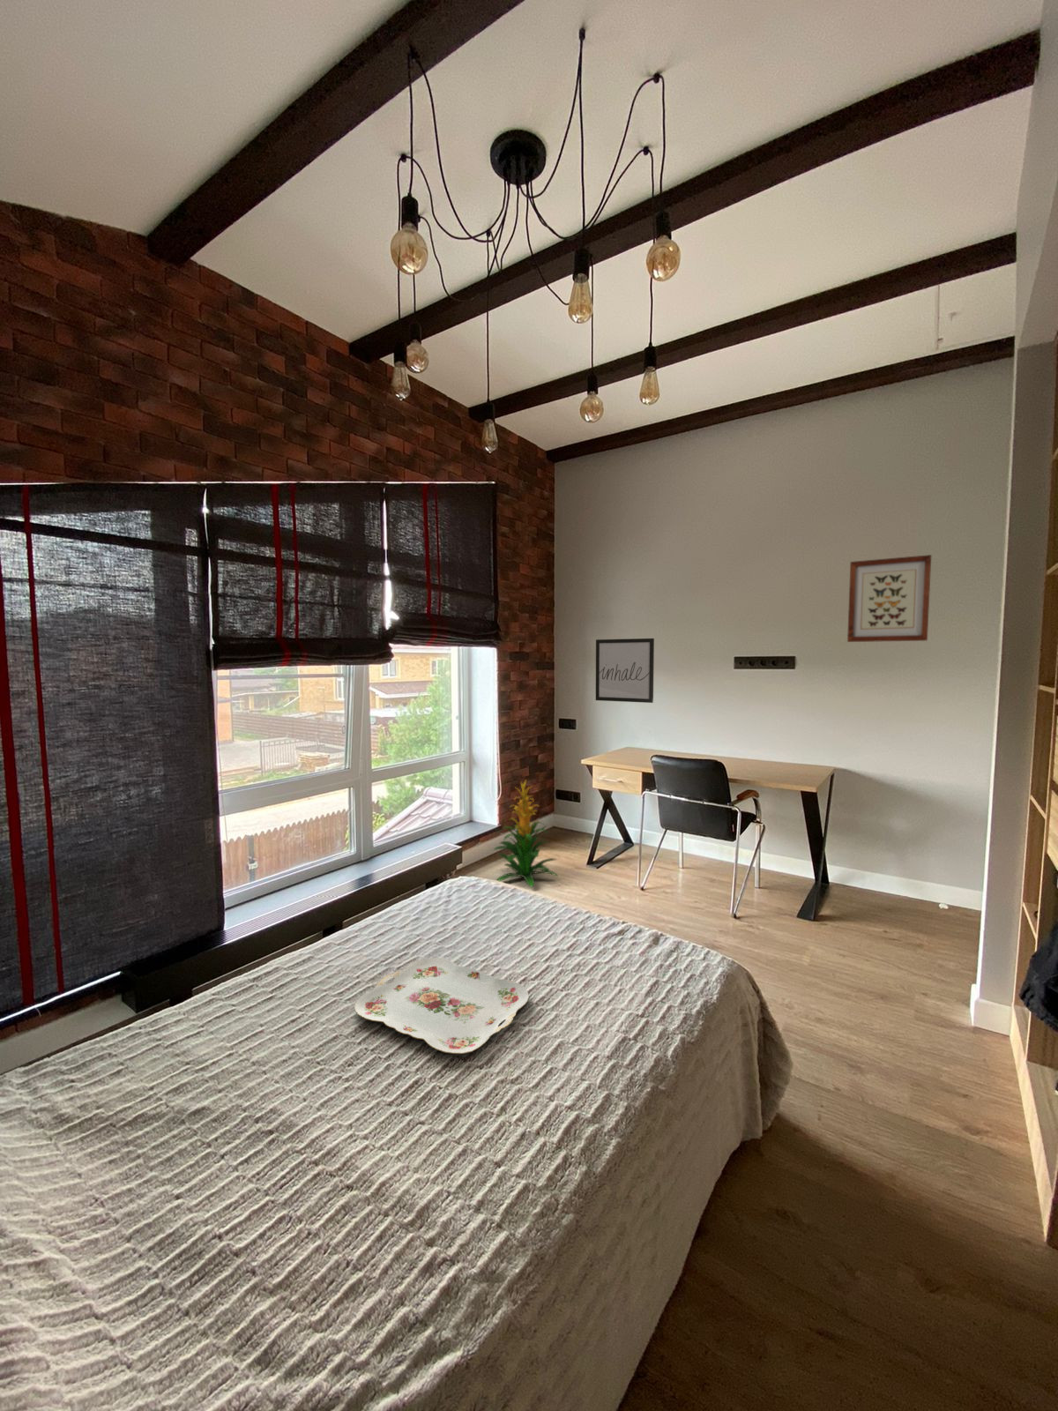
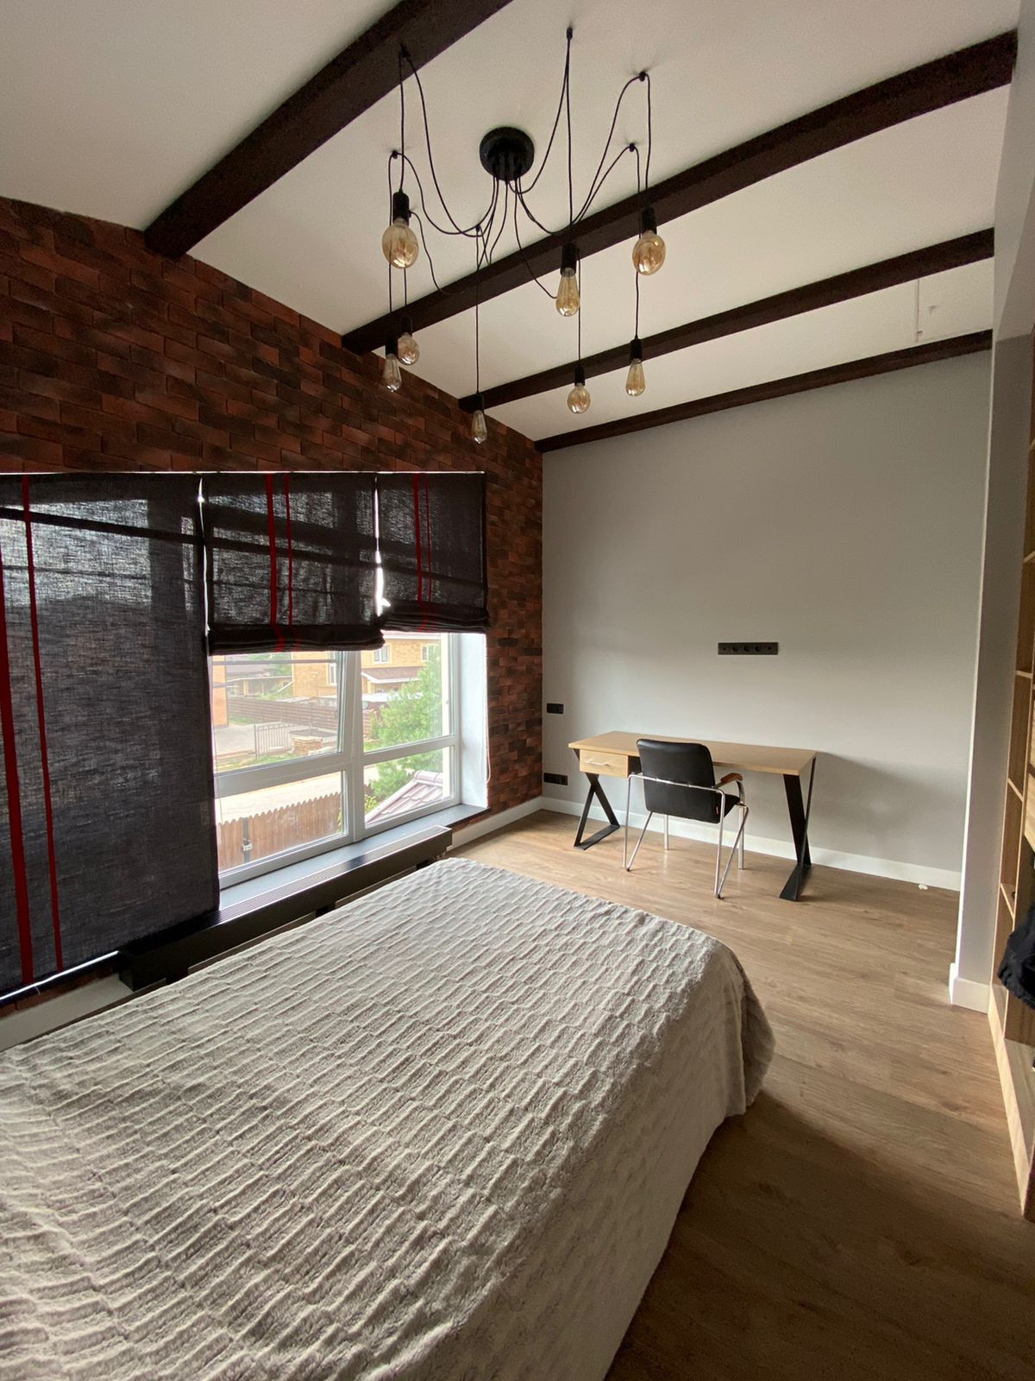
- serving tray [353,957,530,1054]
- wall art [596,638,655,703]
- wall art [847,553,932,643]
- indoor plant [492,780,560,888]
